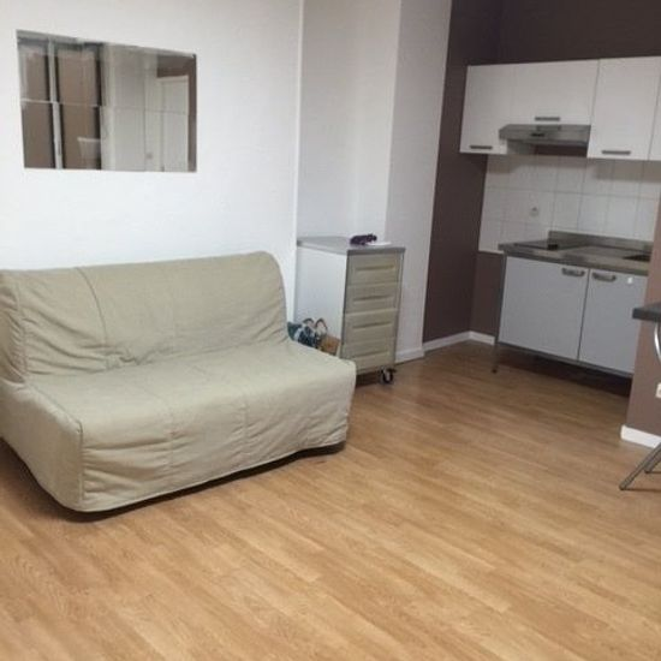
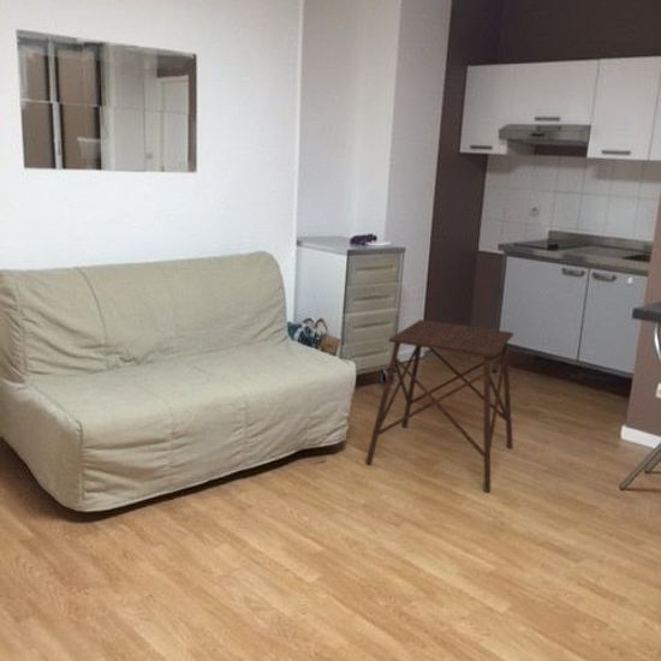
+ side table [364,318,514,493]
